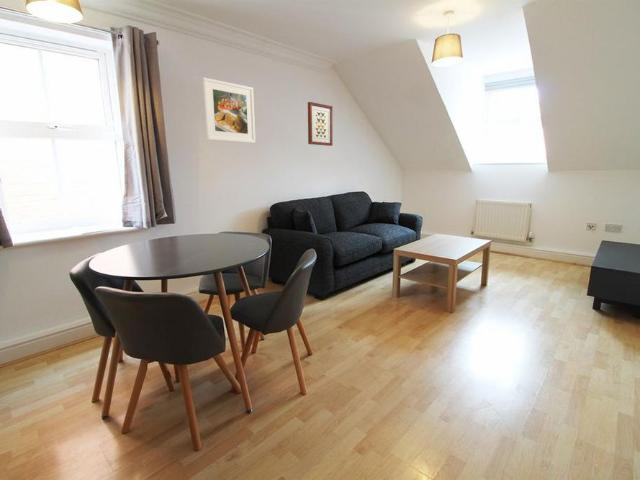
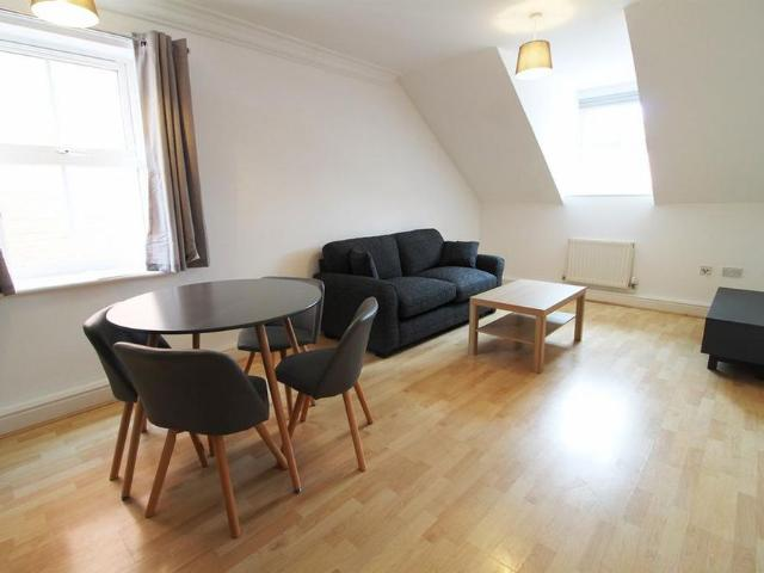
- wall art [307,101,334,147]
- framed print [202,77,256,144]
